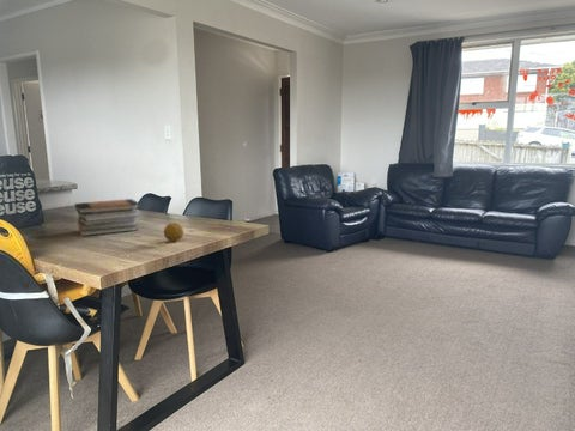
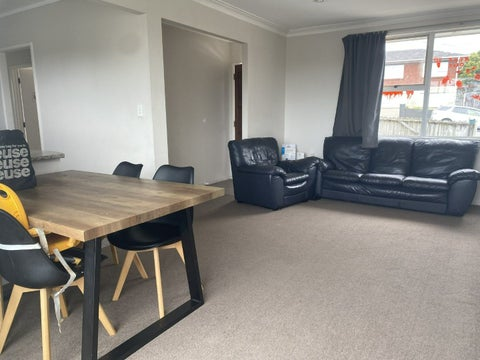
- book stack [74,198,141,237]
- fruit [163,221,184,243]
